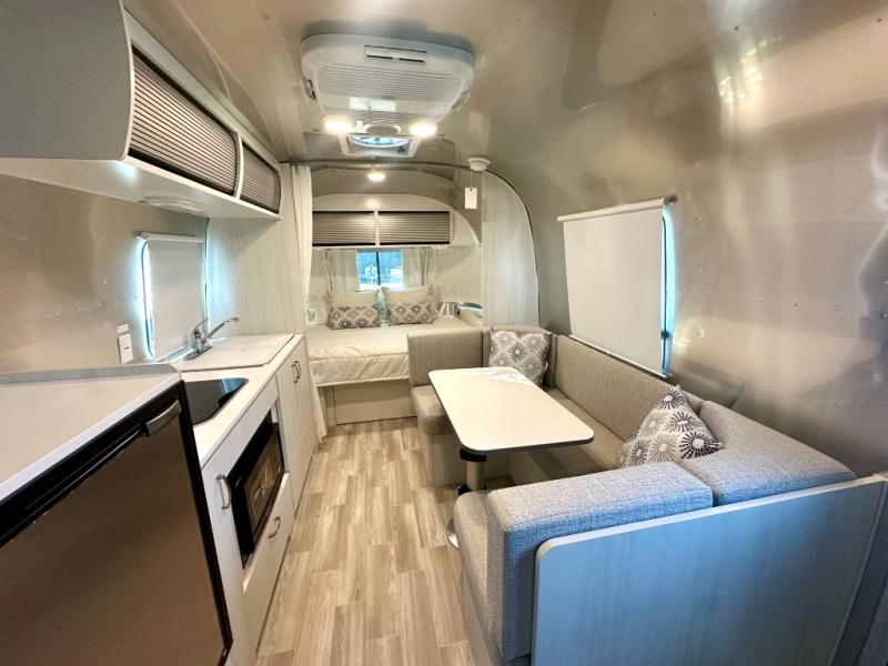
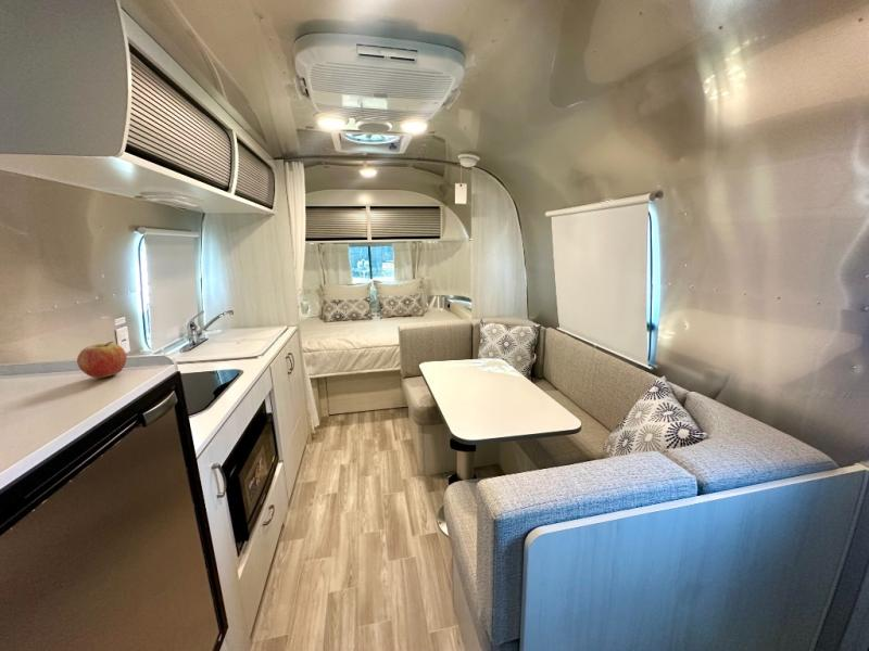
+ fruit [76,341,128,379]
